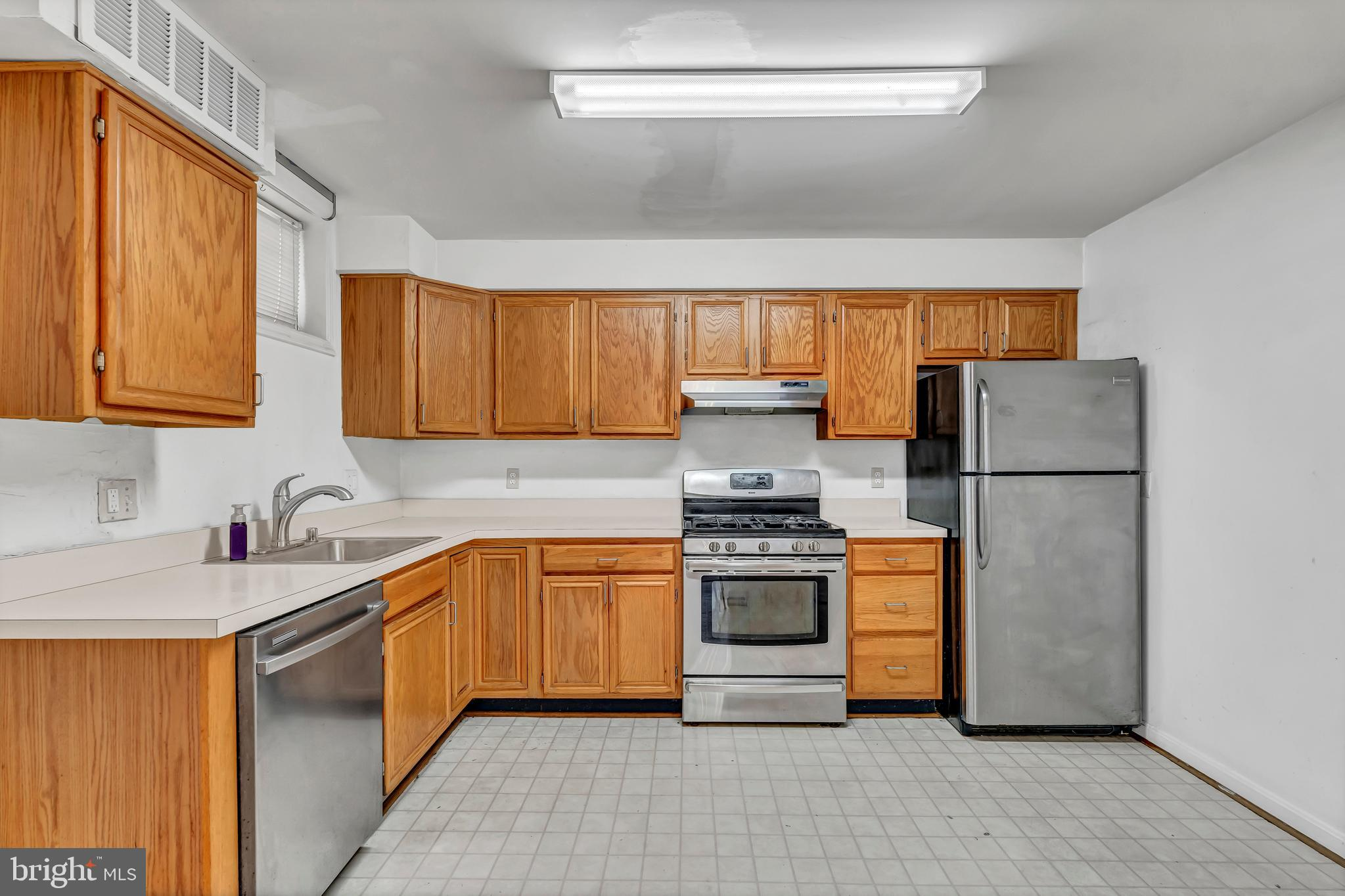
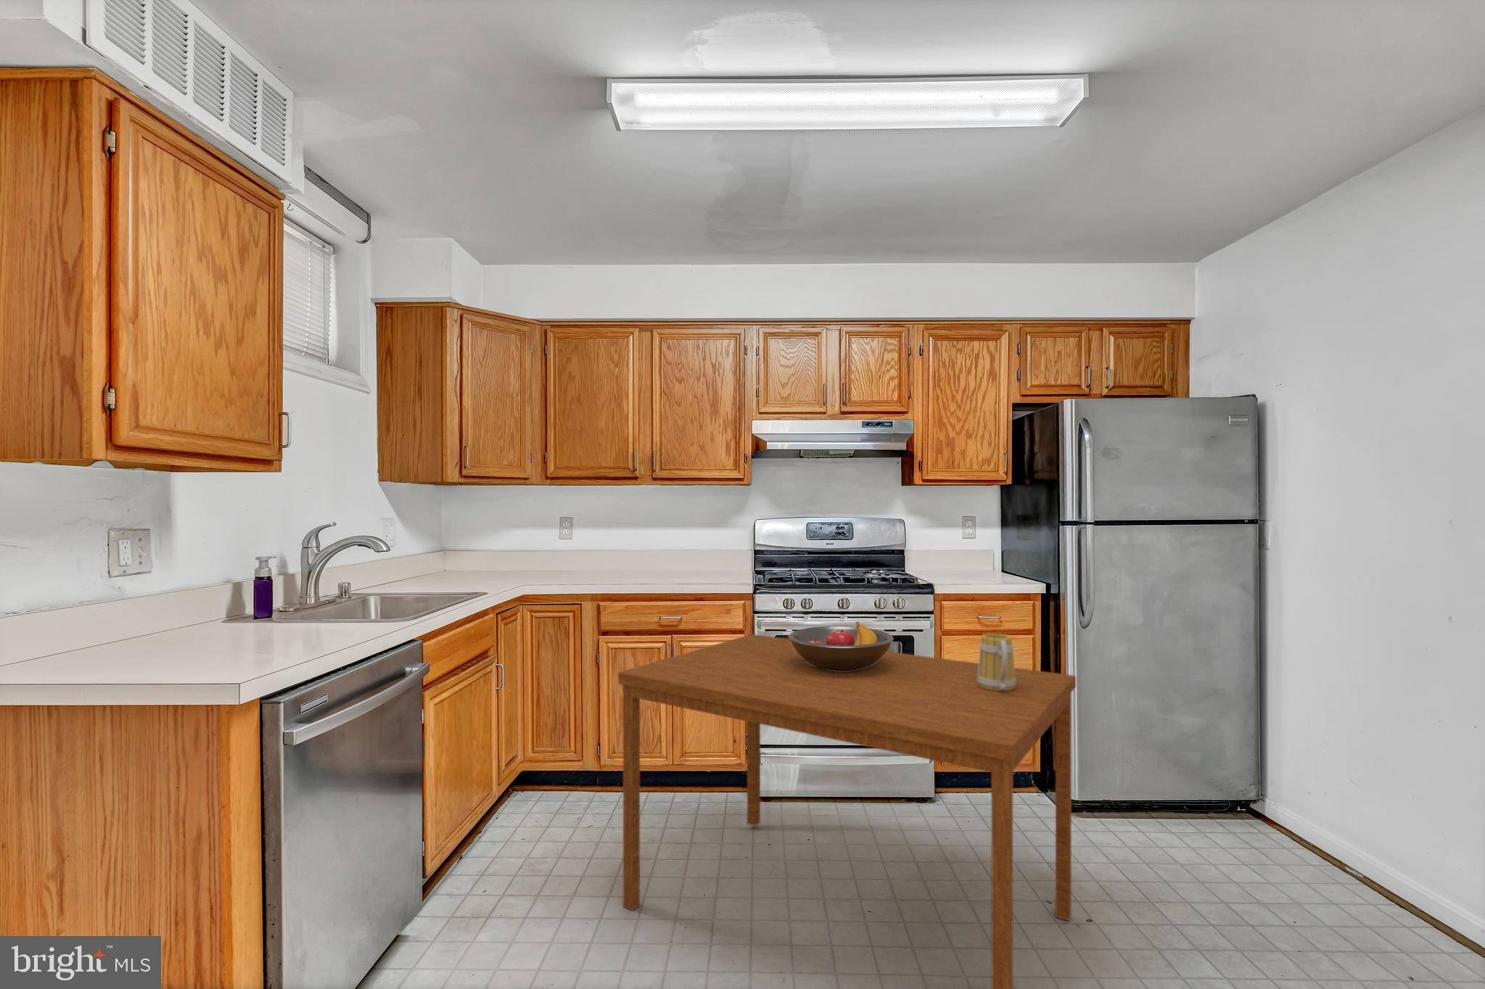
+ dining table [617,634,1076,989]
+ mug [977,632,1016,691]
+ fruit bowl [788,621,894,671]
